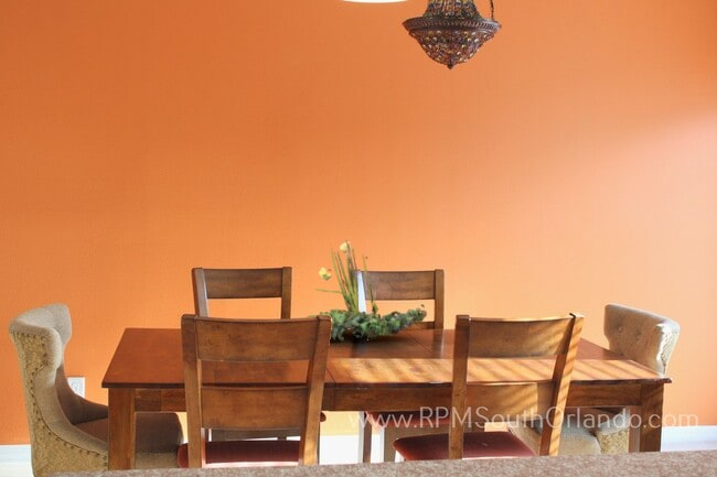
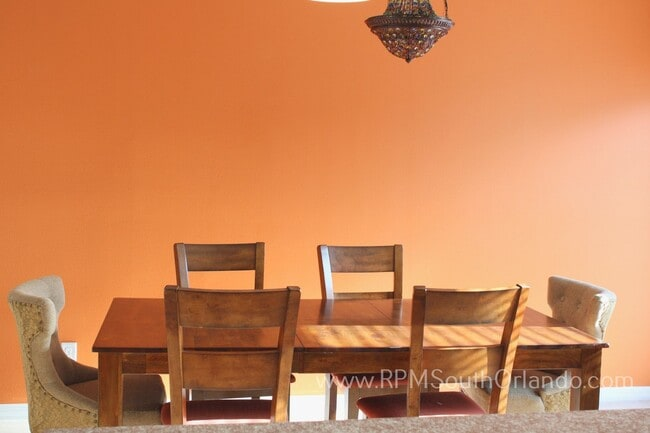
- plant [304,239,428,342]
